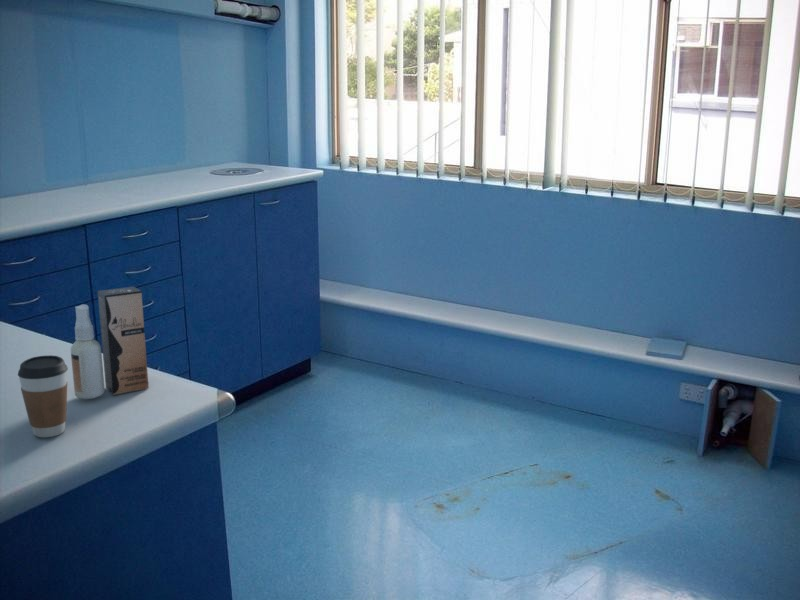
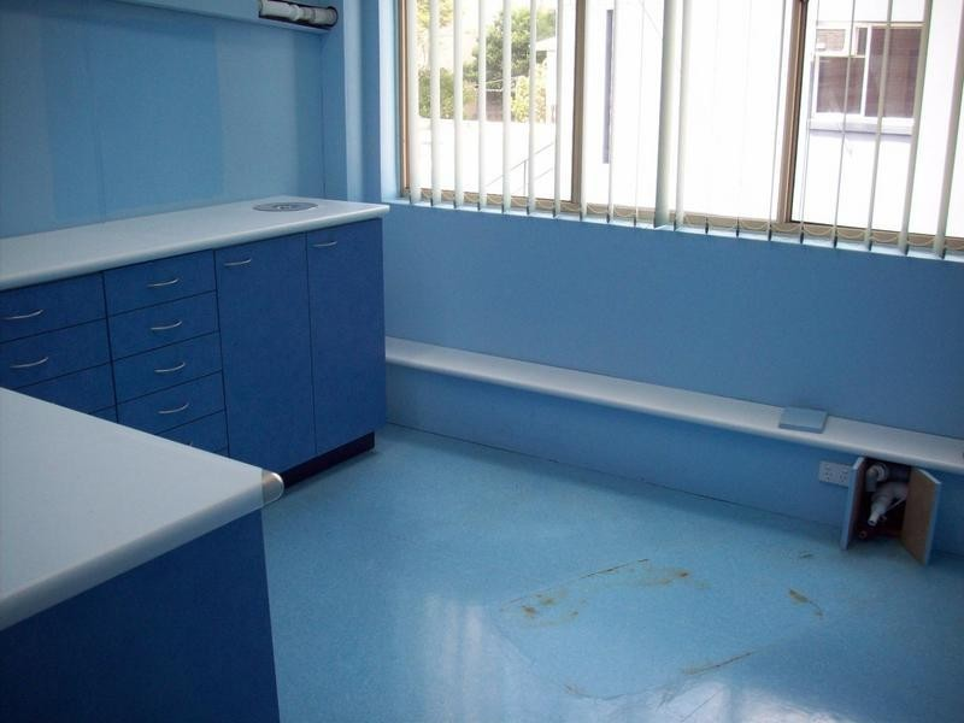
- spray bottle [70,286,150,400]
- coffee cup [17,354,69,438]
